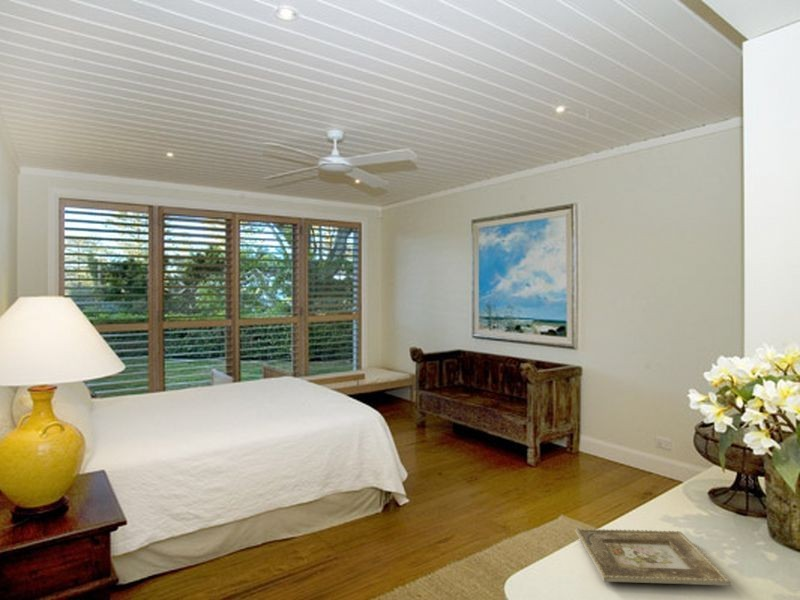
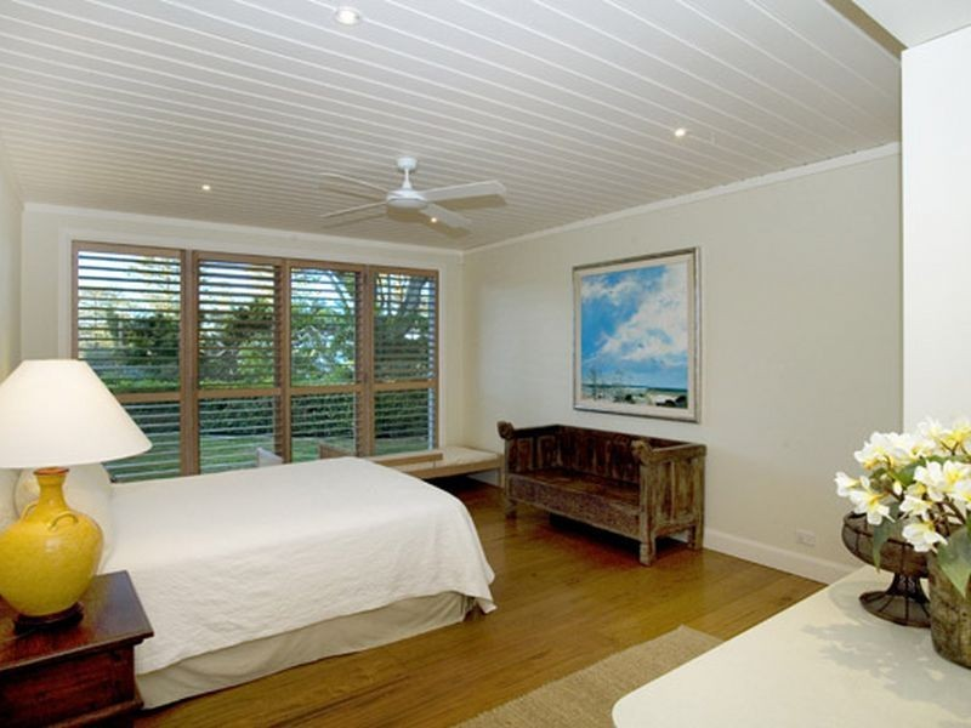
- picture frame [574,528,732,587]
